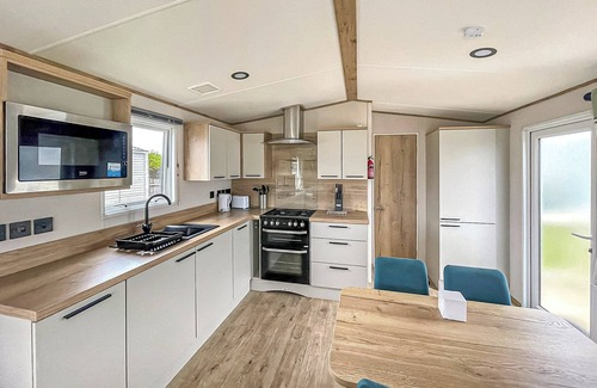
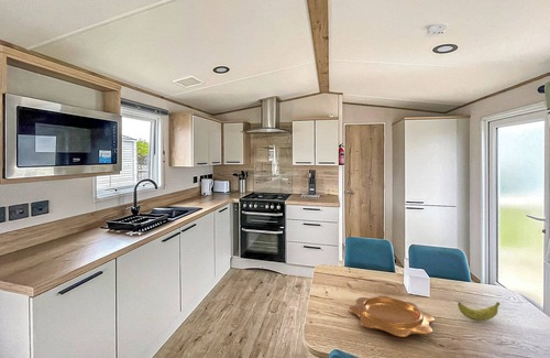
+ decorative bowl [349,295,436,338]
+ banana [457,301,501,322]
